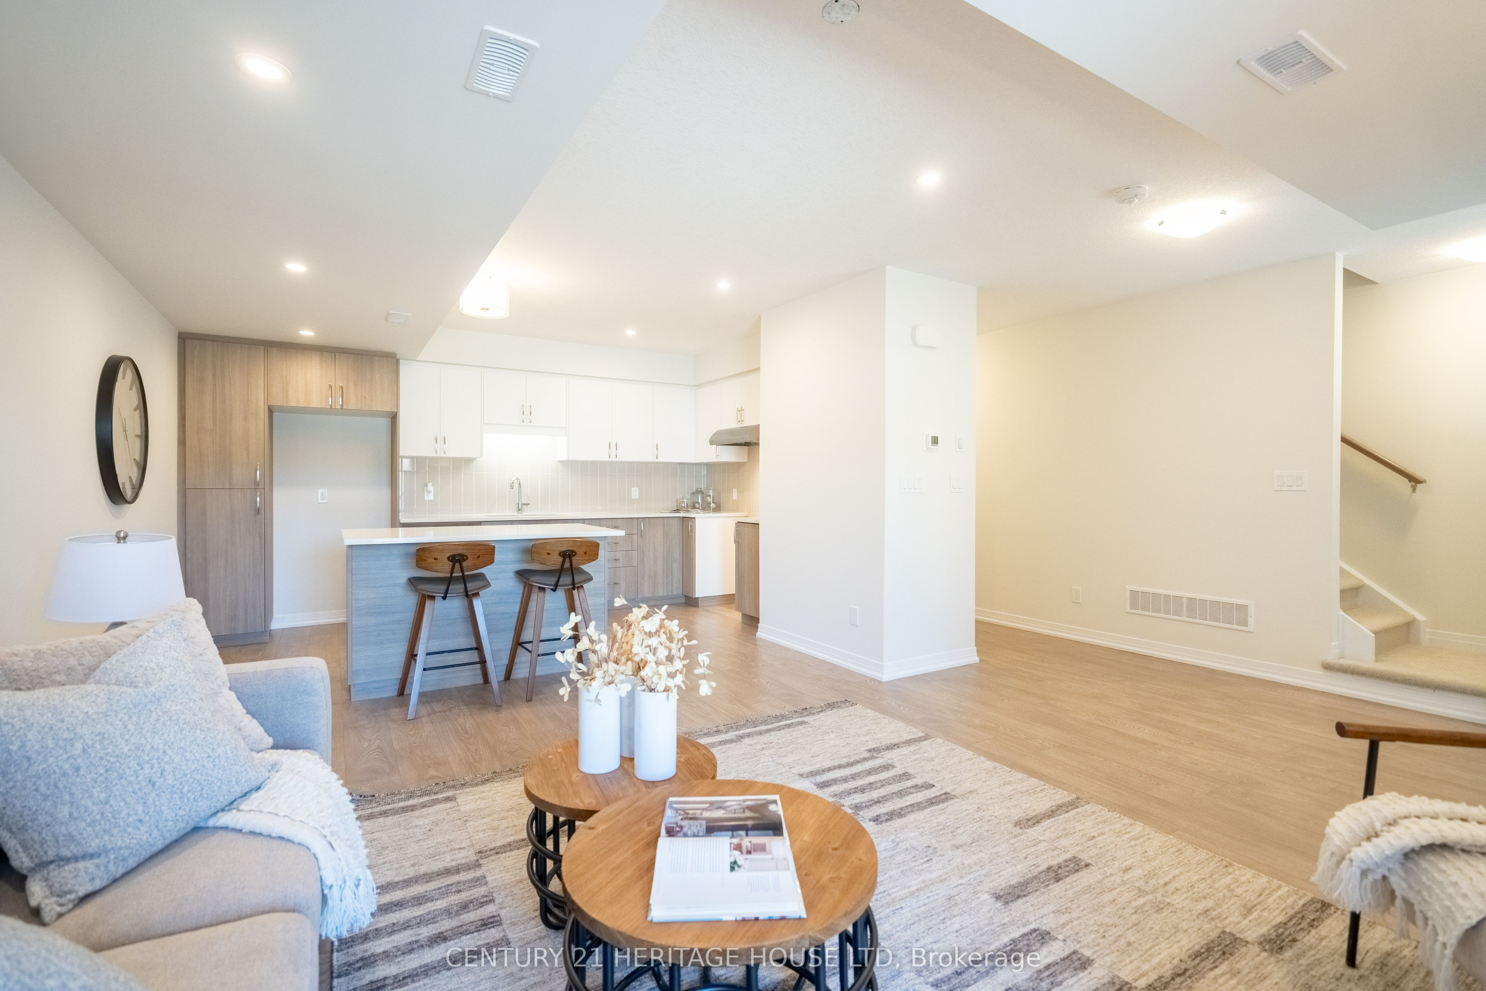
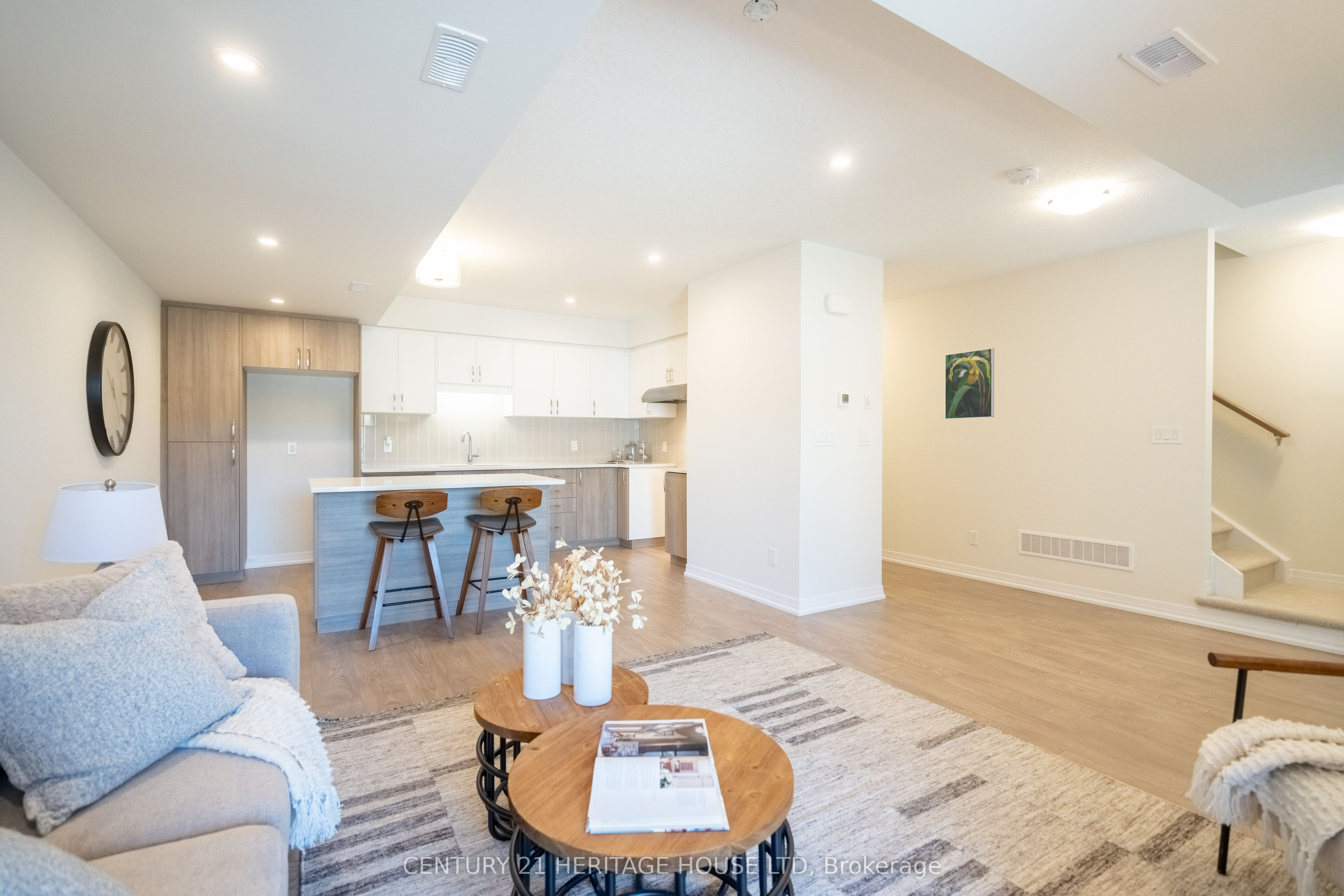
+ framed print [945,348,994,419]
